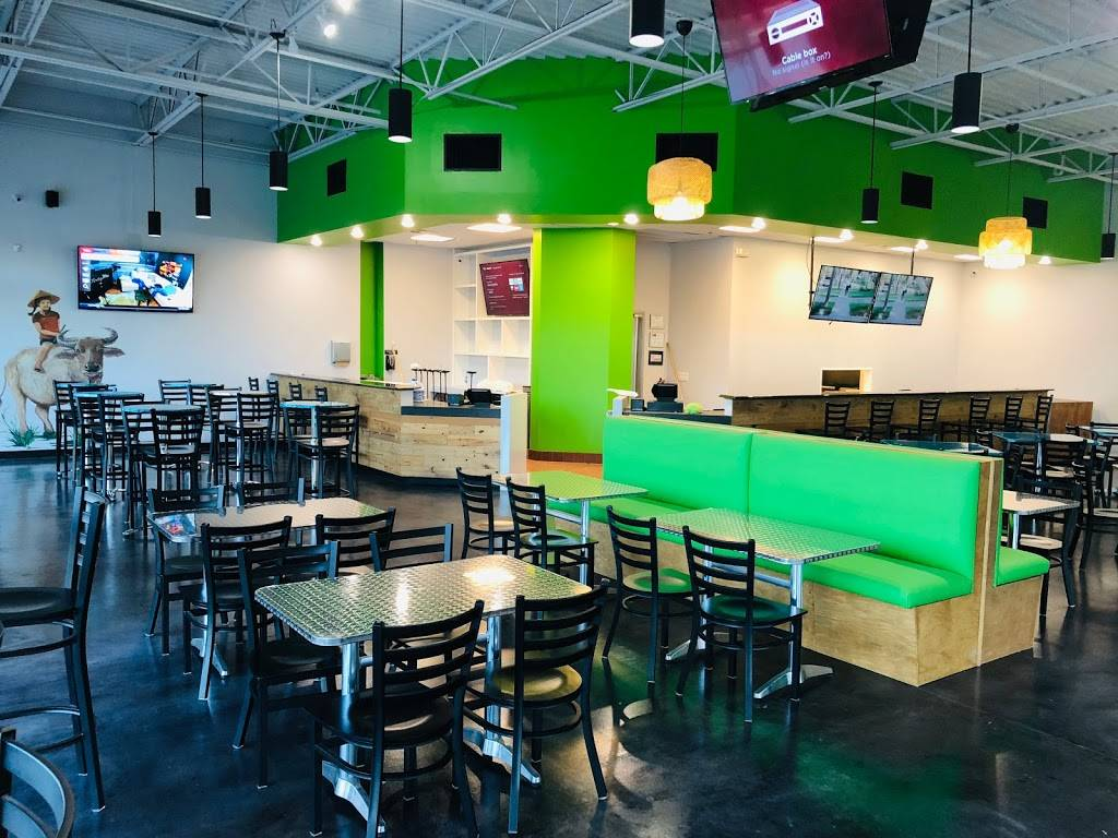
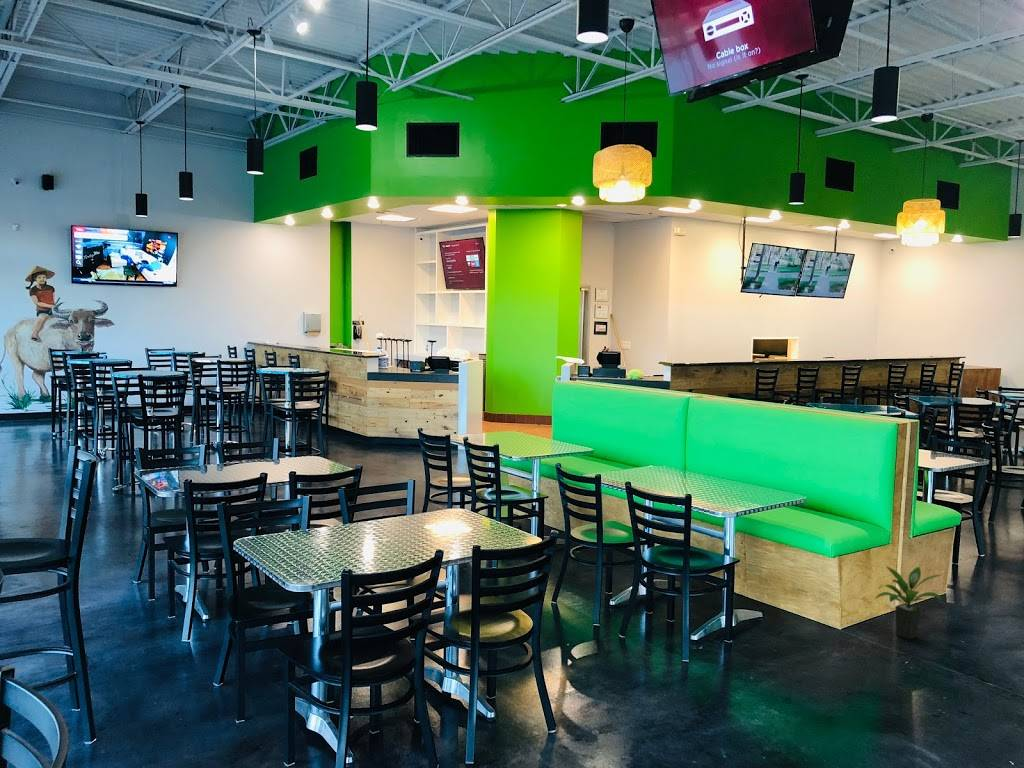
+ potted plant [874,565,945,640]
